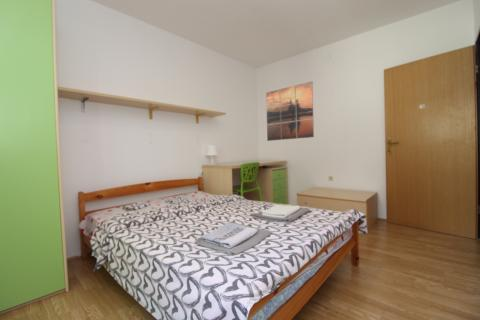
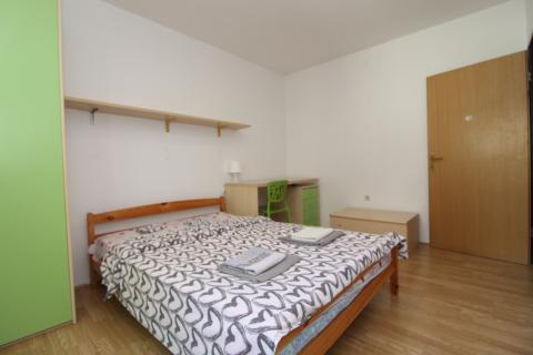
- wall art [265,80,315,142]
